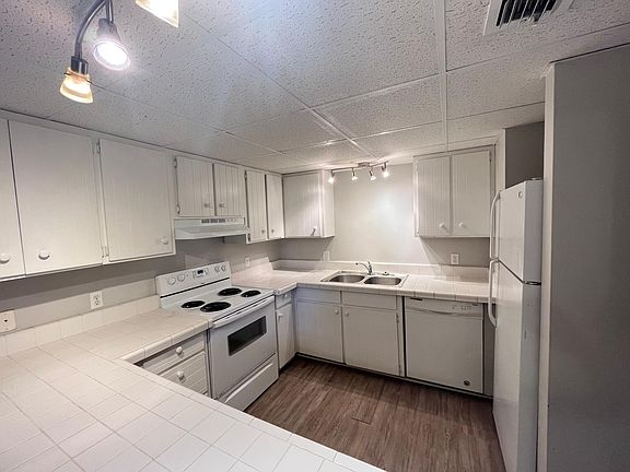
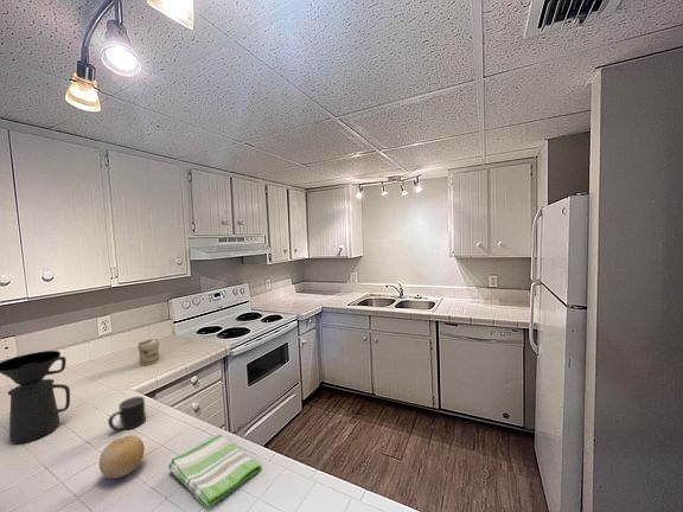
+ mug [107,396,147,431]
+ coffee maker [0,350,71,444]
+ dish towel [167,434,262,510]
+ jar [136,338,160,366]
+ fruit [98,434,146,480]
